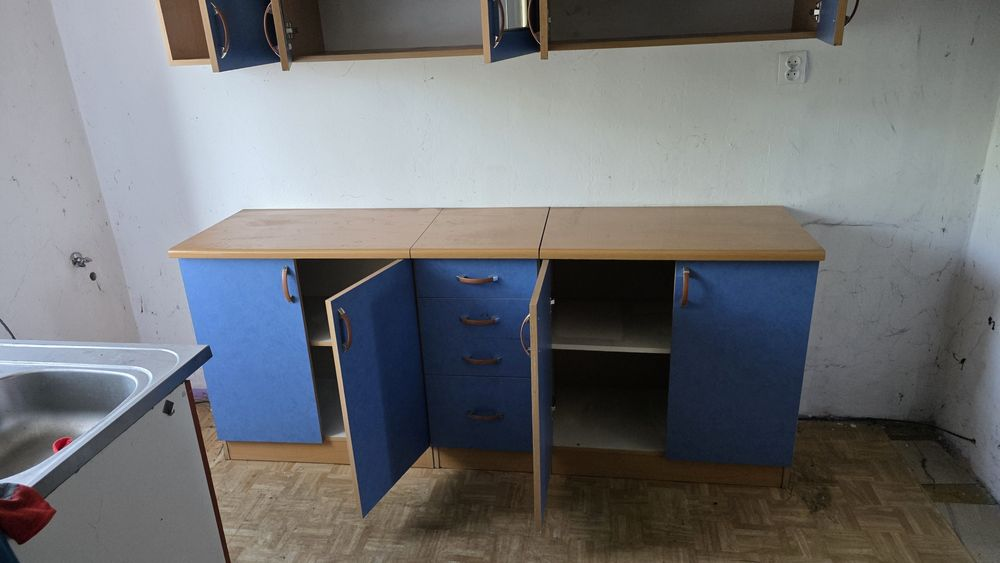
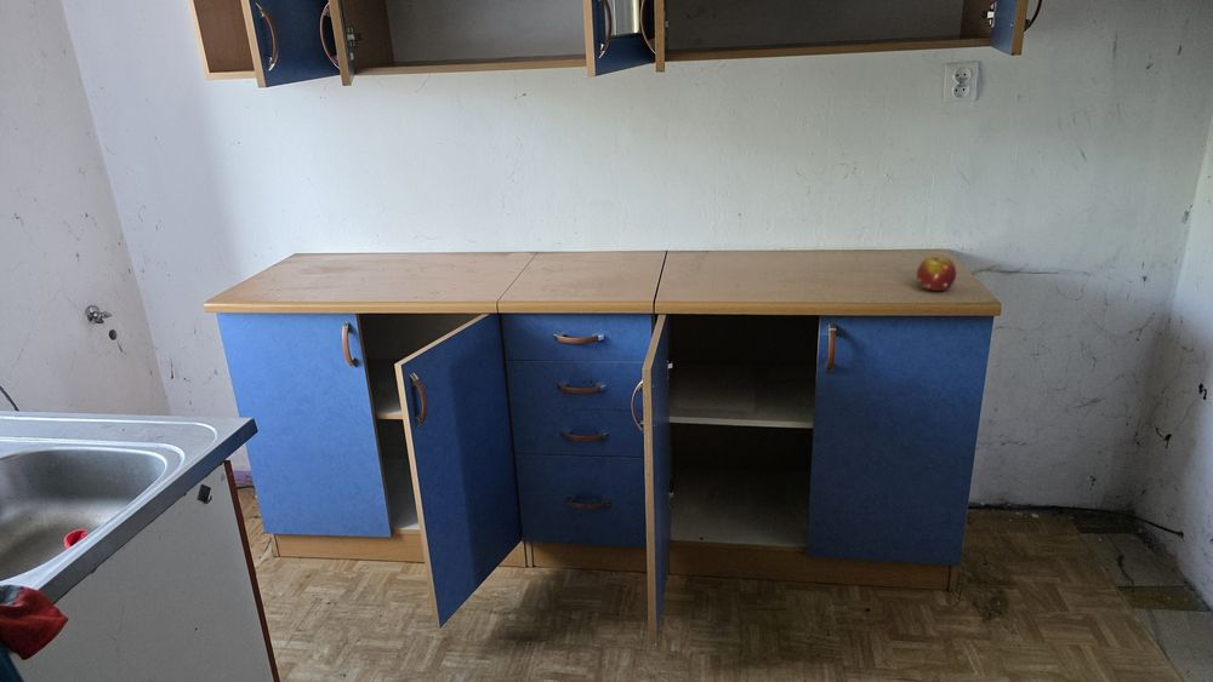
+ fruit [916,254,957,292]
